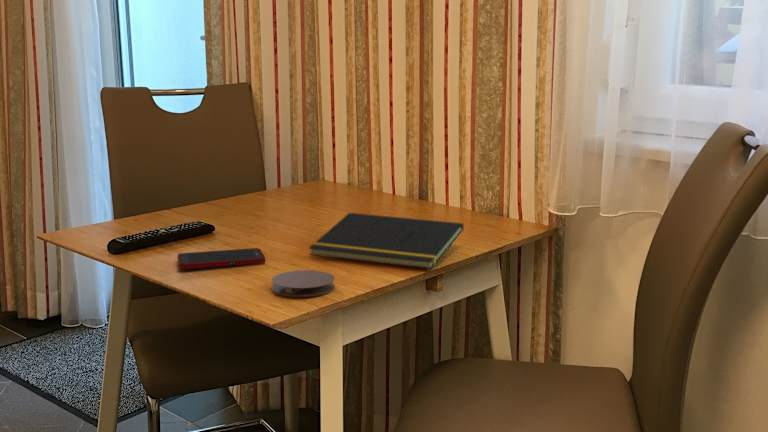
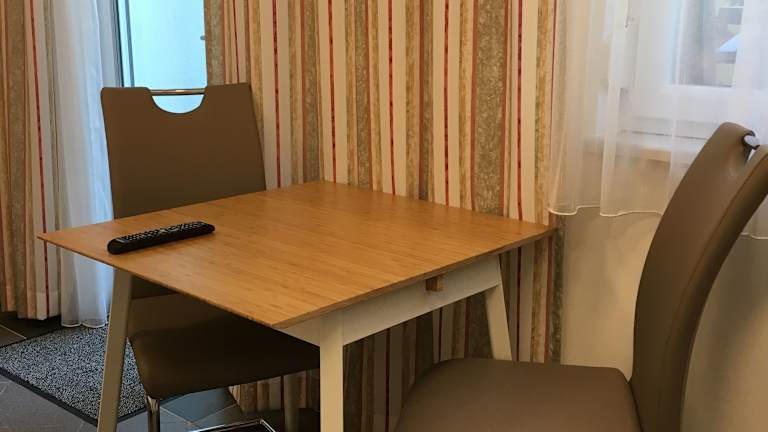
- notepad [308,212,465,270]
- cell phone [177,247,266,270]
- coaster [270,269,336,298]
